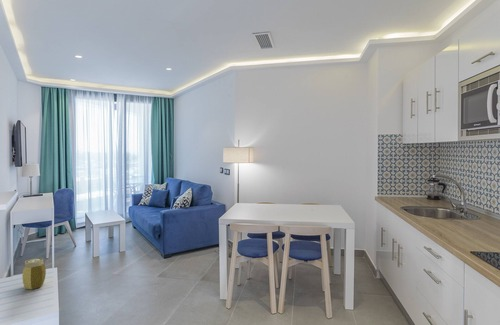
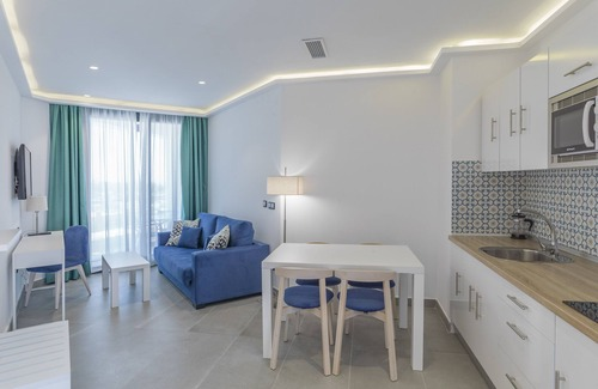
- jar [21,257,47,290]
